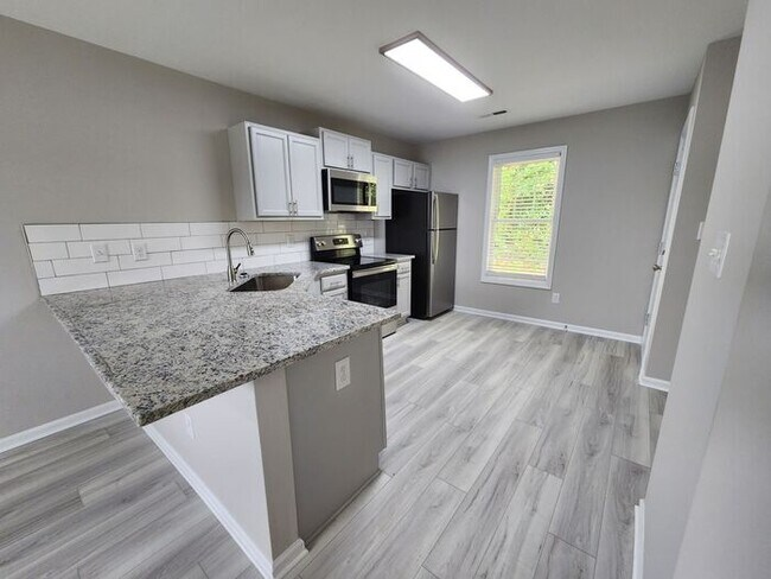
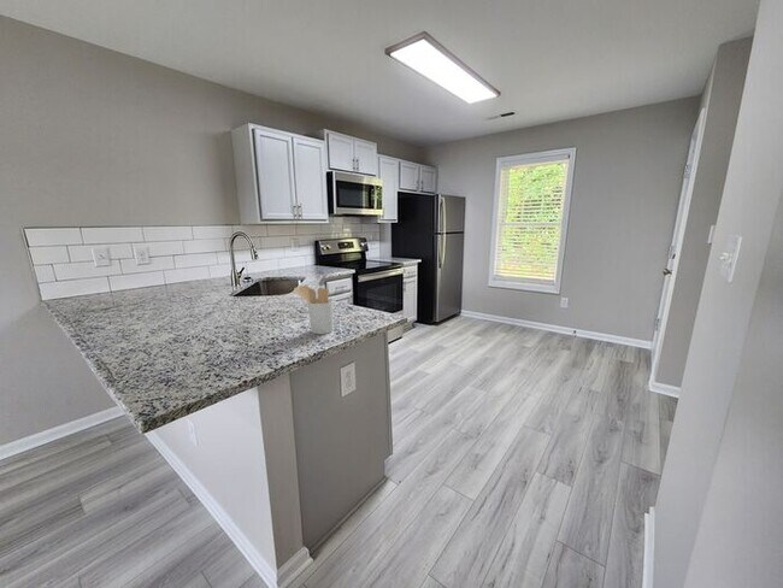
+ utensil holder [293,284,335,335]
